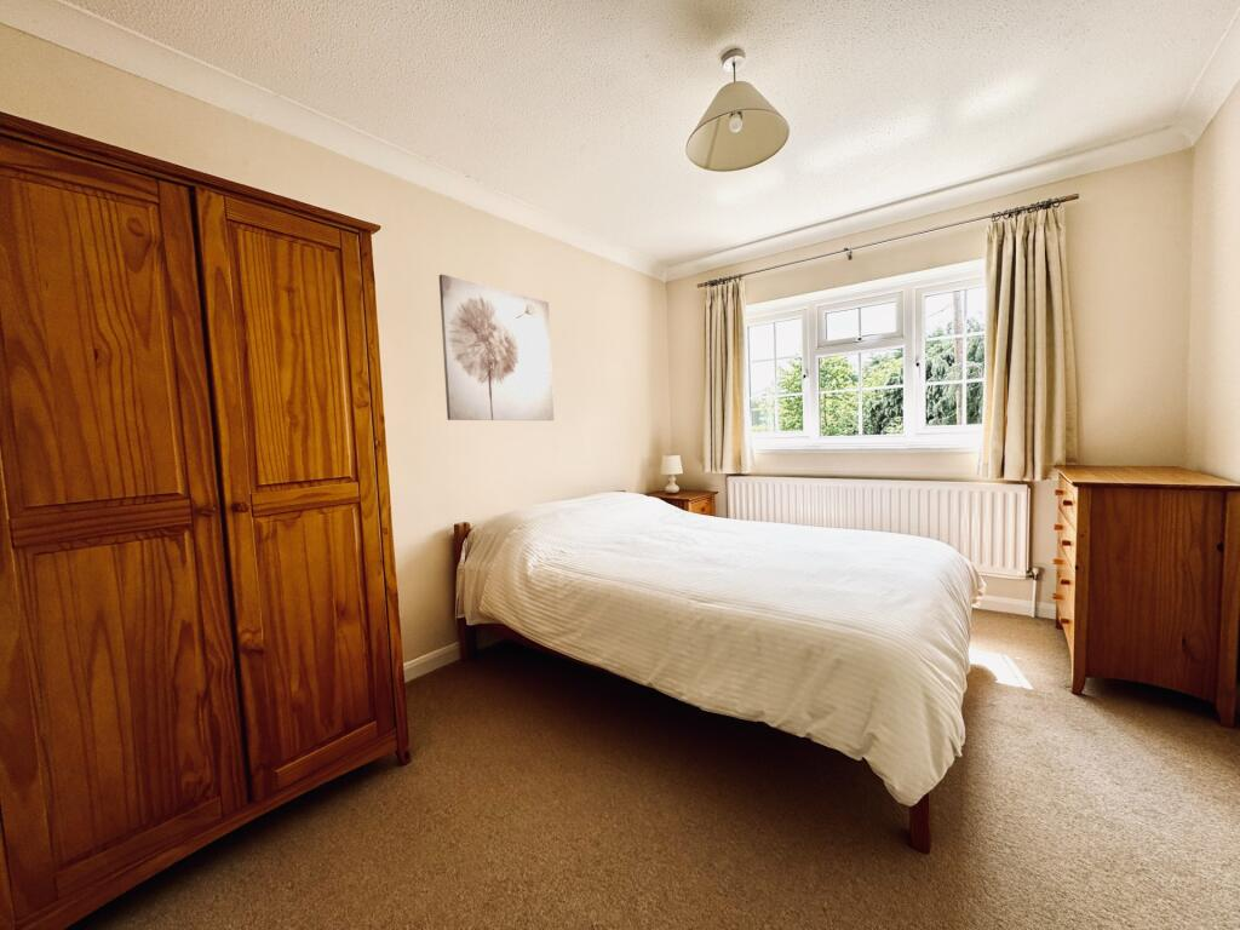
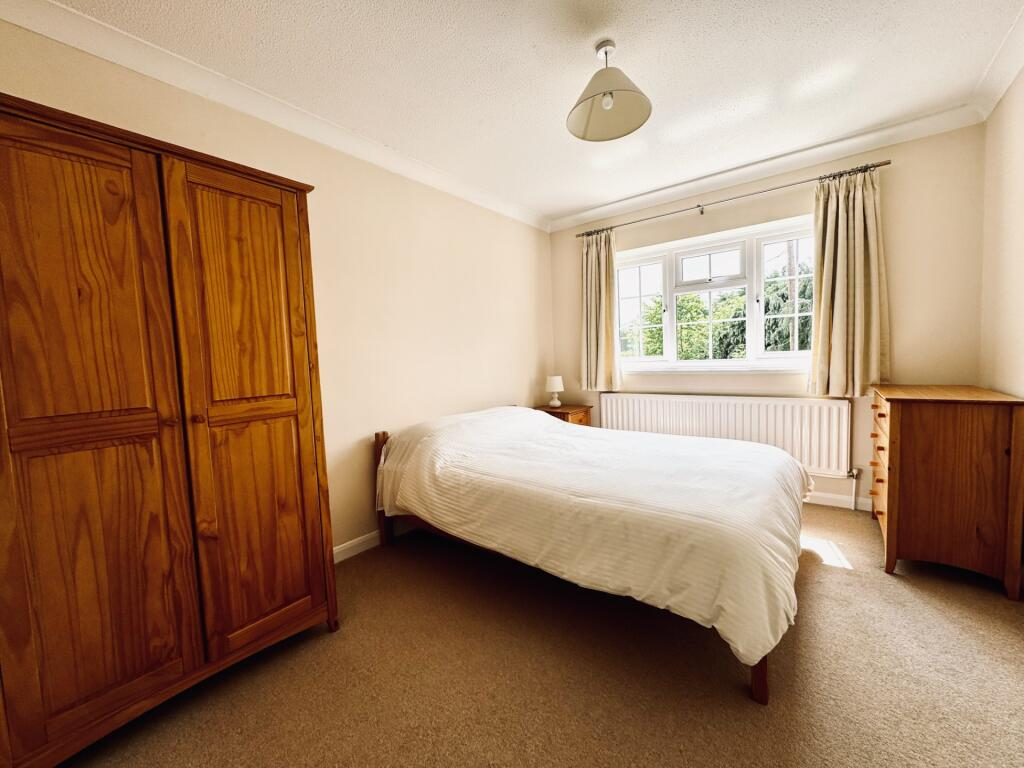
- wall art [438,274,555,421]
